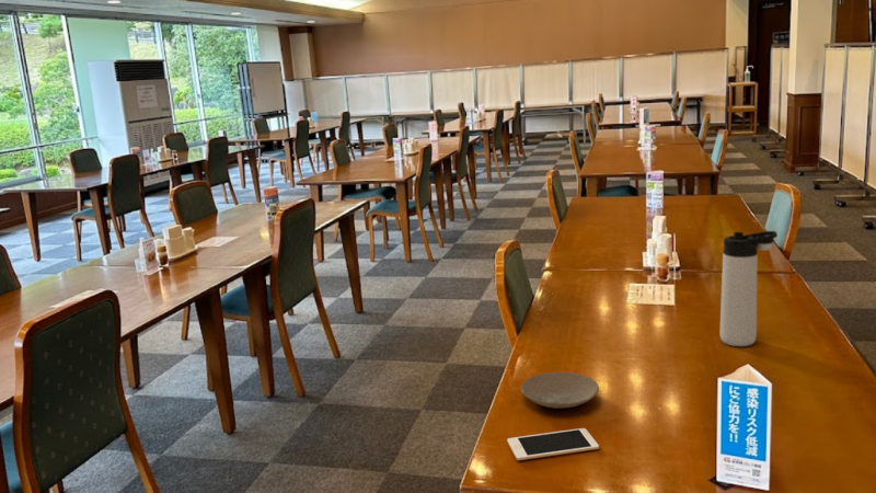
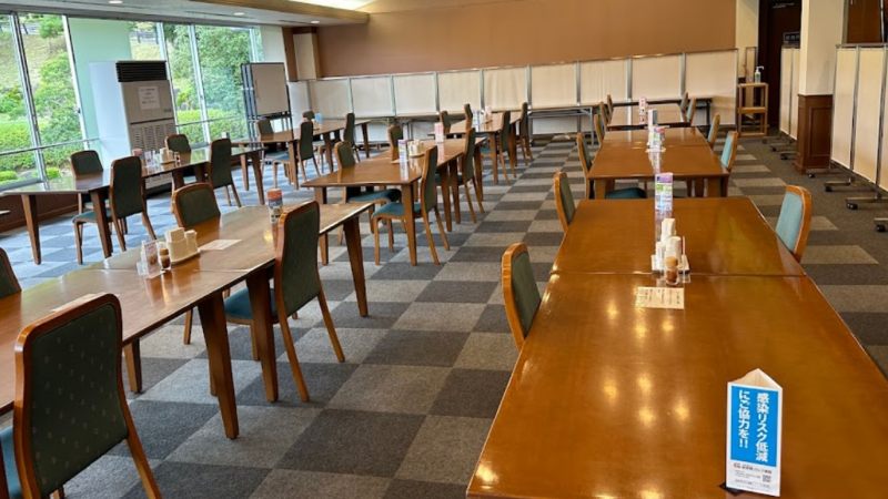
- cell phone [506,427,600,461]
- plate [520,371,600,410]
- thermos bottle [719,230,779,347]
